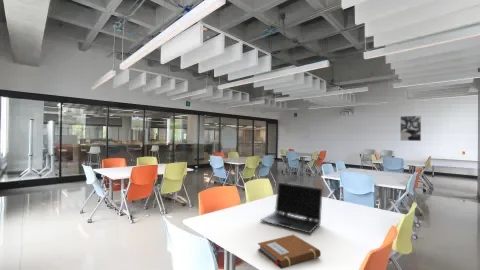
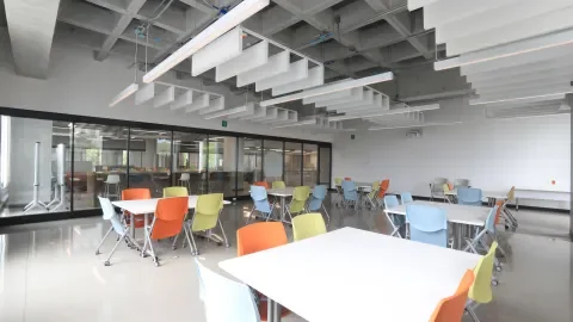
- laptop computer [260,181,324,234]
- wall art [399,115,422,142]
- notebook [257,234,322,270]
